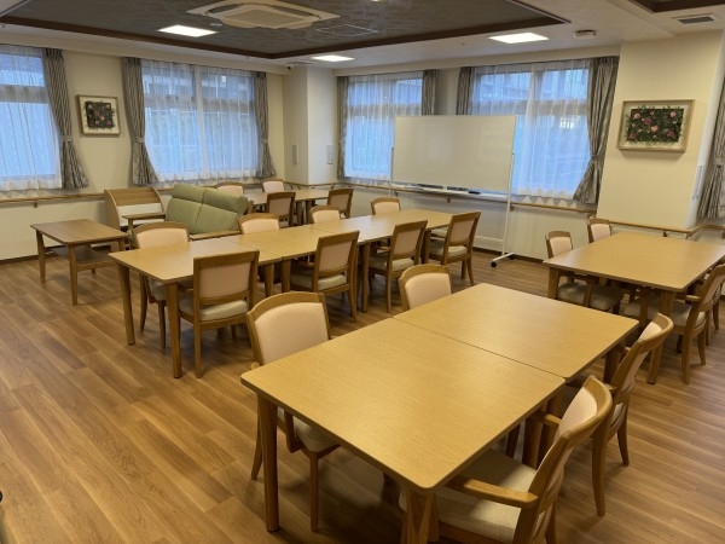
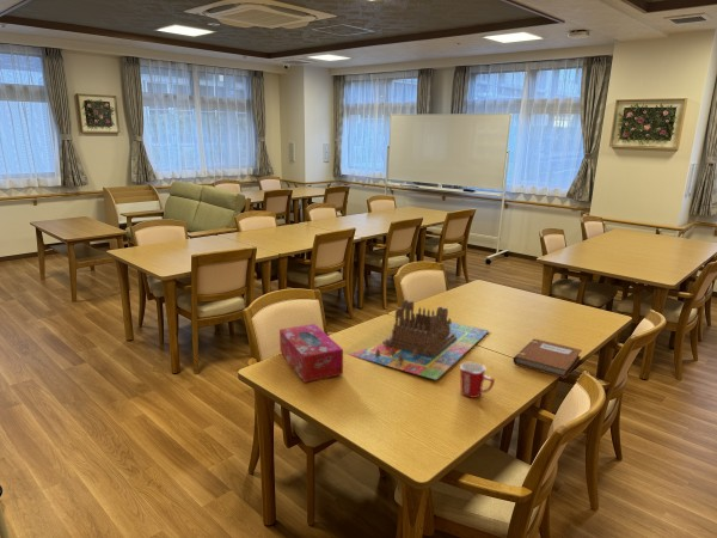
+ notebook [513,338,582,379]
+ tissue box [278,323,344,384]
+ board game [347,299,490,381]
+ mug [459,361,496,399]
